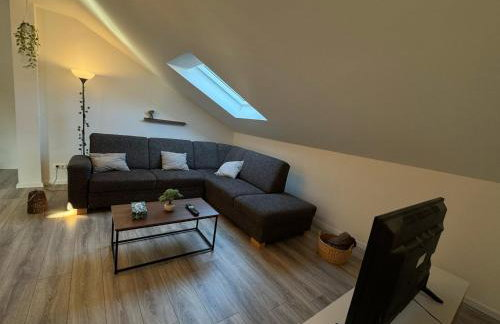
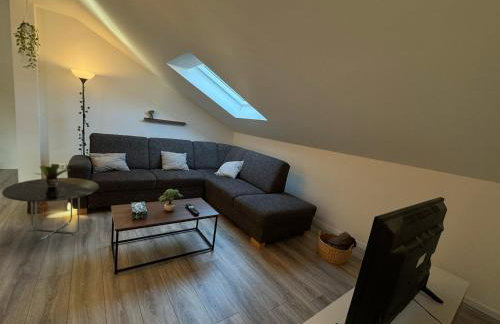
+ potted plant [33,163,71,188]
+ side table [1,177,100,242]
